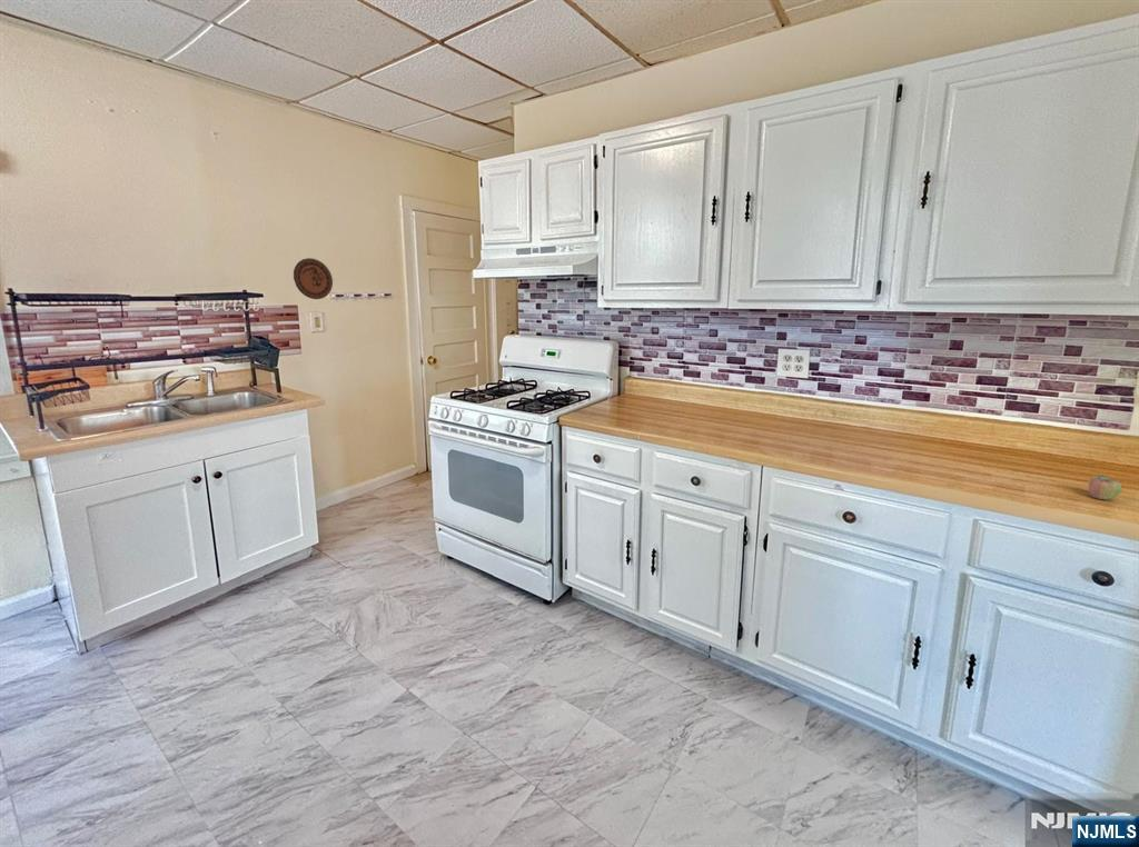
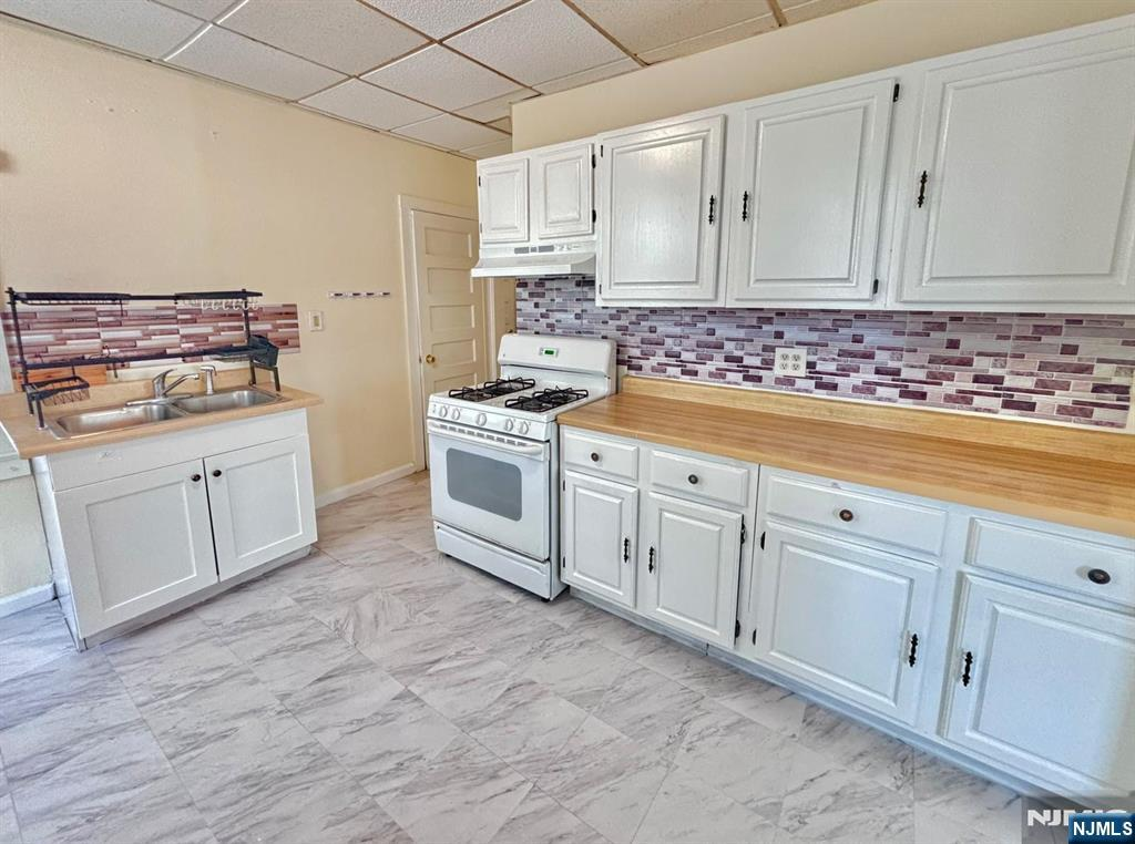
- decorative plate [293,257,334,300]
- apple [1087,474,1123,500]
